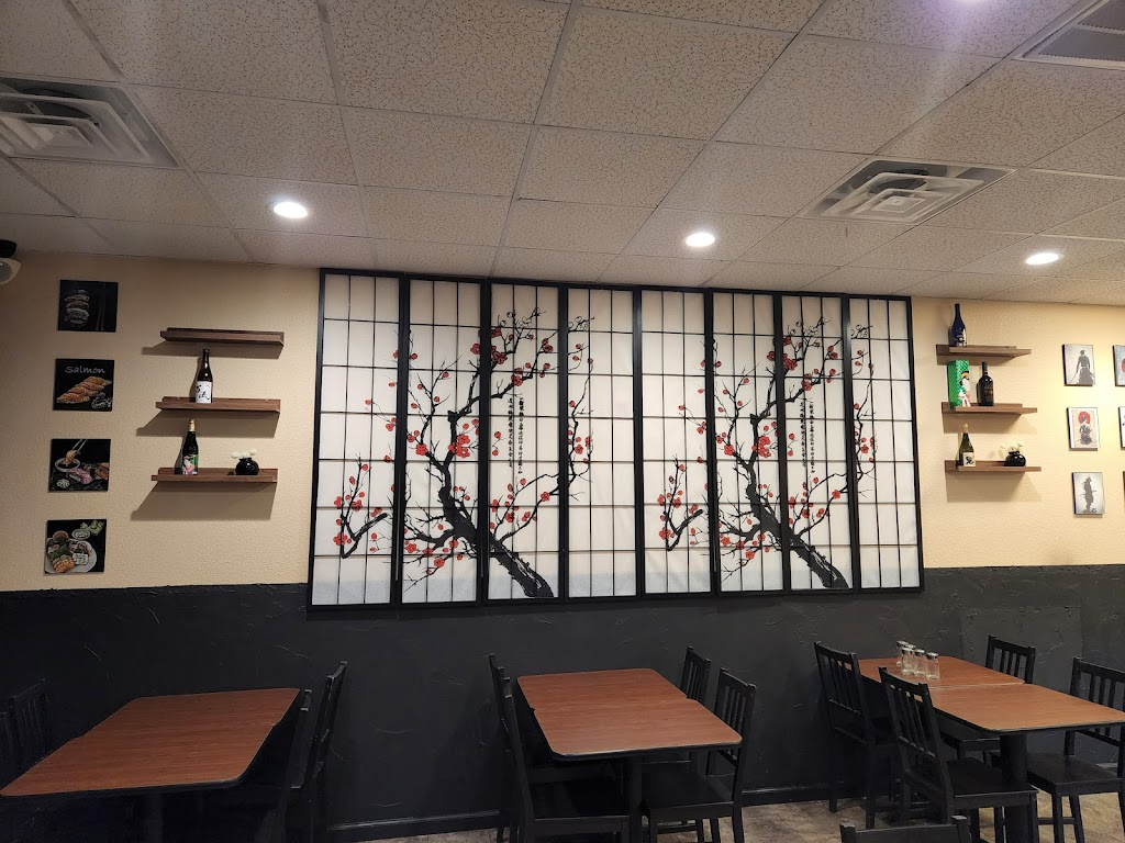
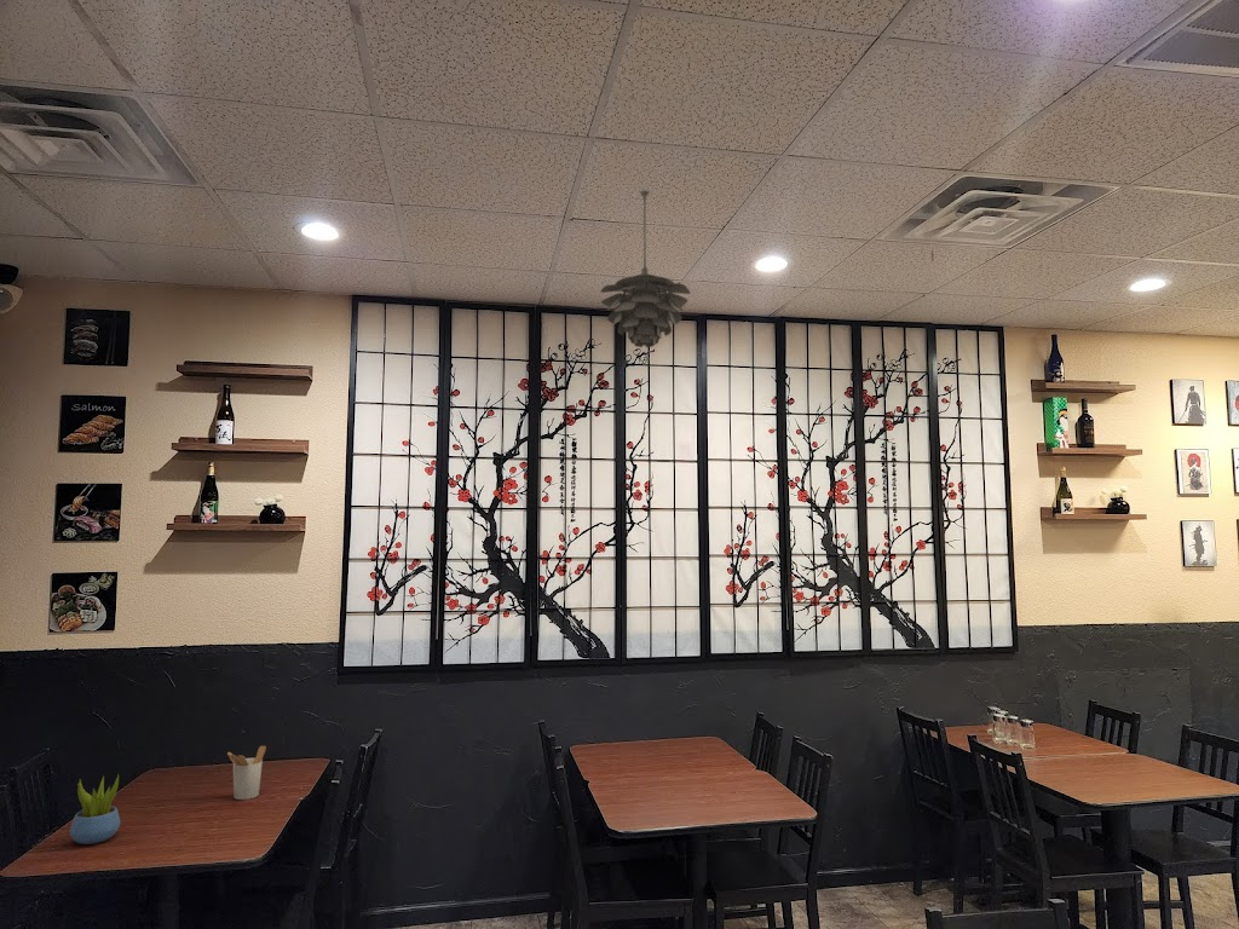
+ pendant light [600,189,692,348]
+ utensil holder [226,745,267,801]
+ succulent plant [69,774,121,846]
